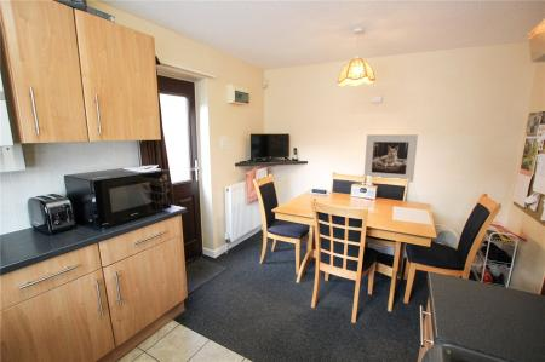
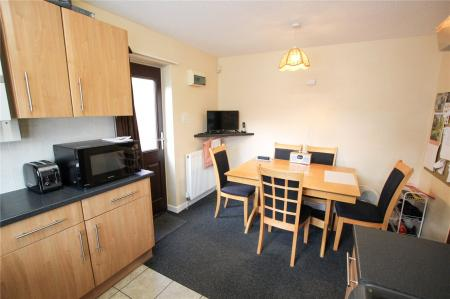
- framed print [363,133,419,183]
